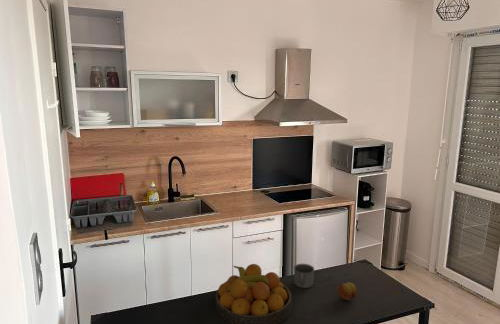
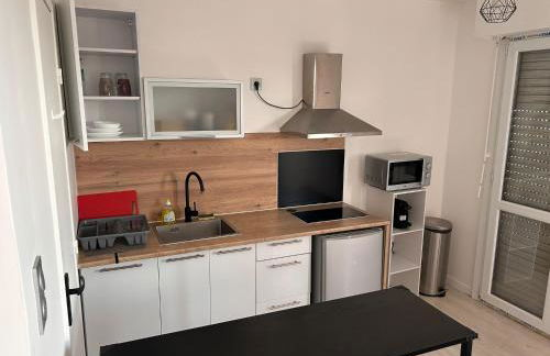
- mug [293,263,315,289]
- fruit [336,281,358,301]
- fruit bowl [214,263,293,324]
